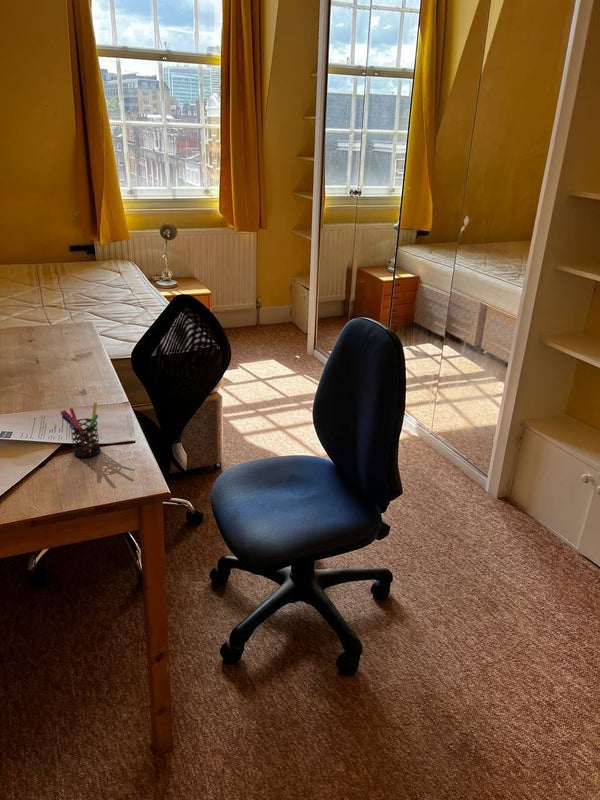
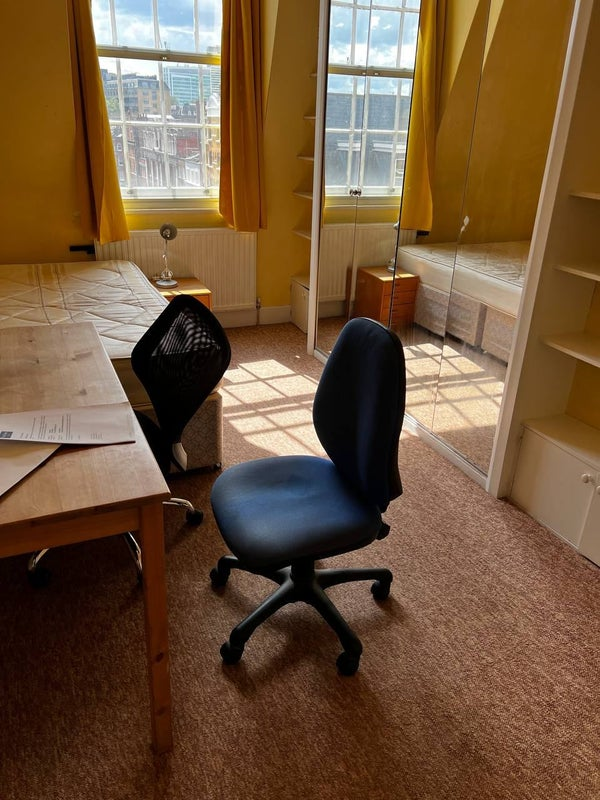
- pen holder [59,402,101,458]
